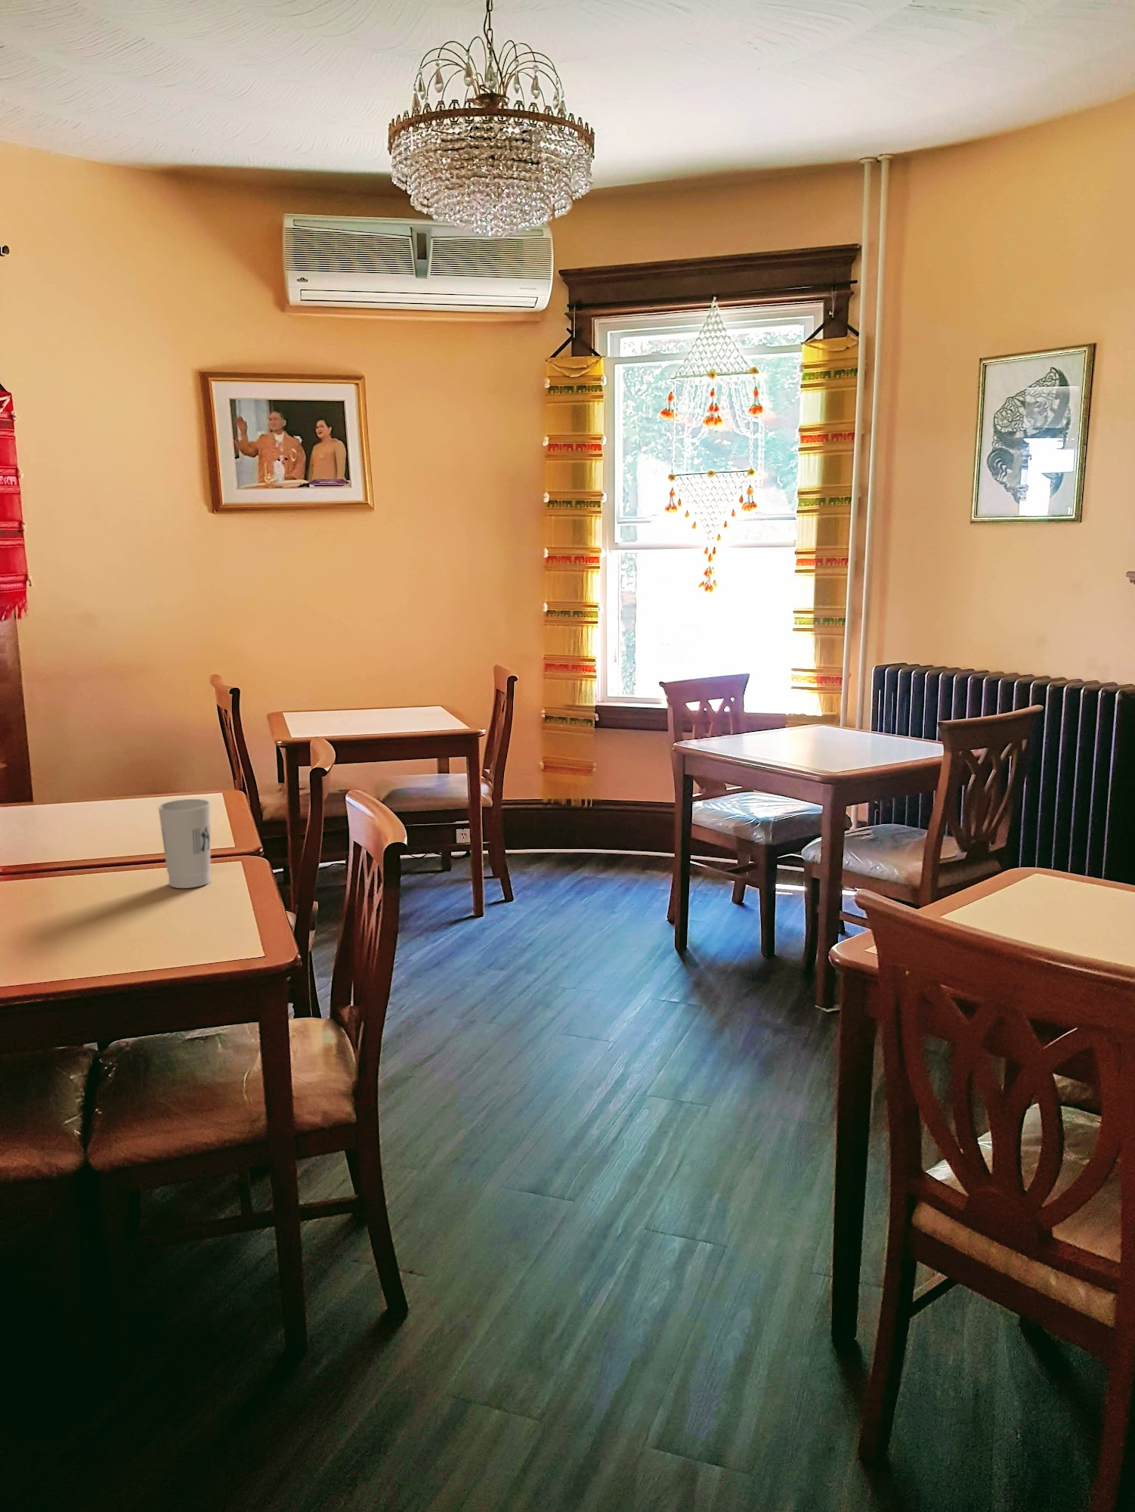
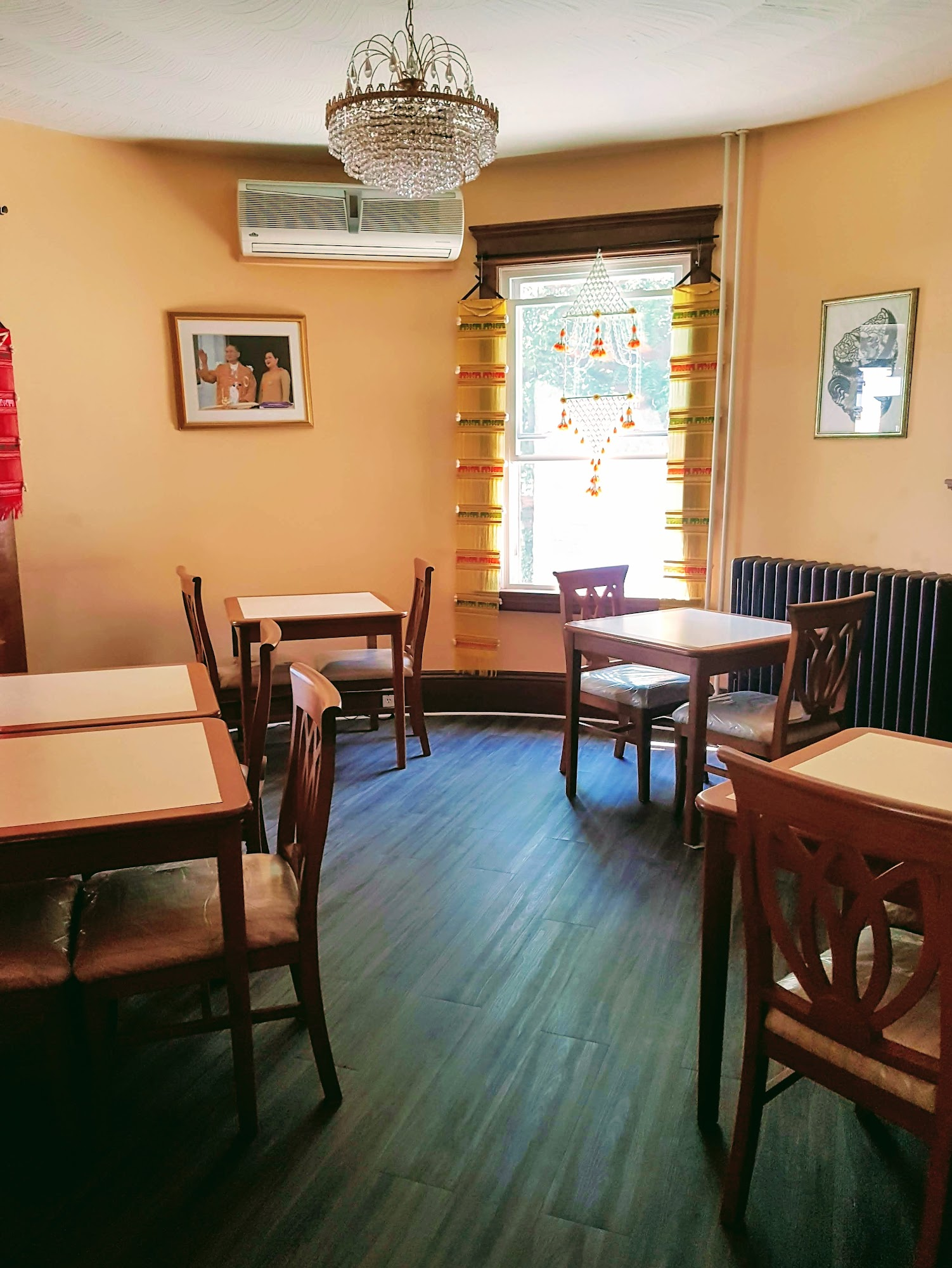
- cup [157,799,211,890]
